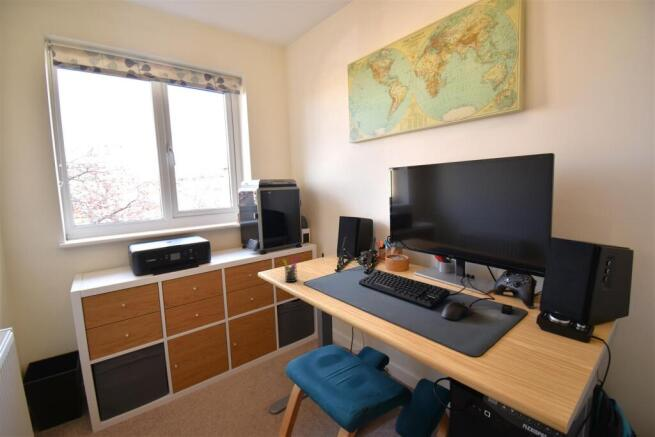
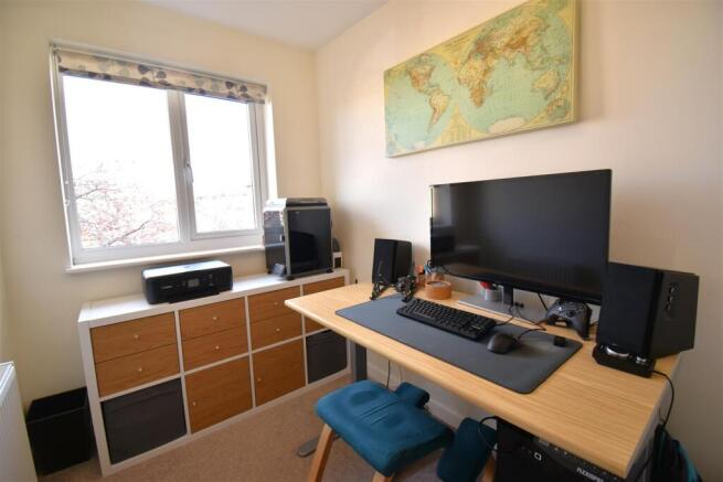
- pen holder [281,253,300,283]
